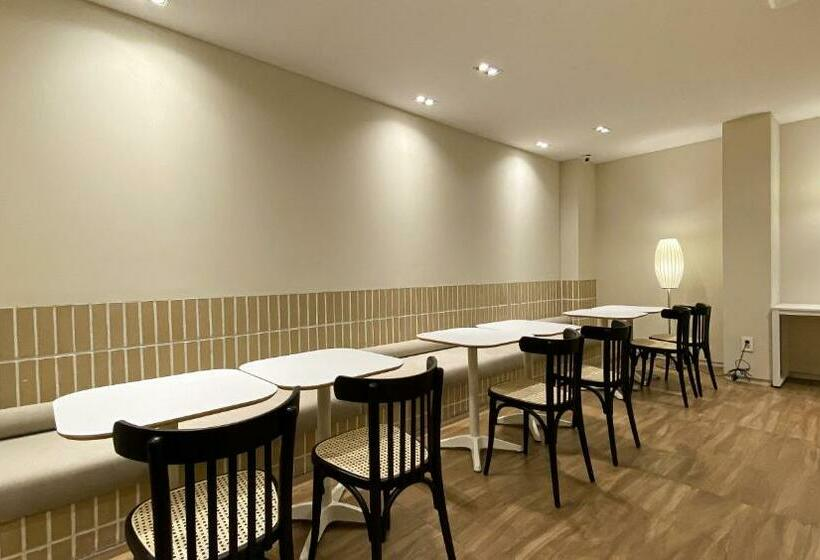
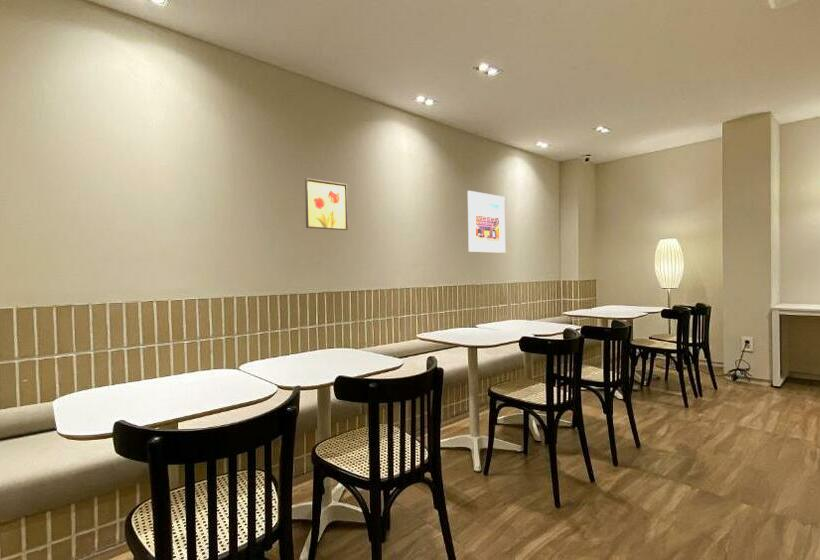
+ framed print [467,190,506,254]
+ wall art [304,177,349,231]
